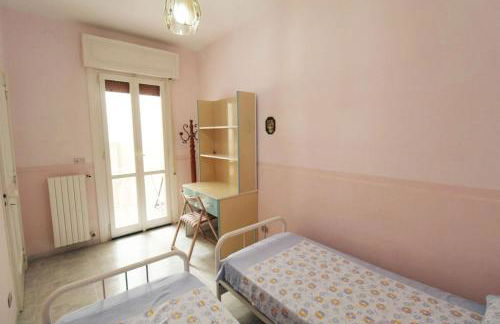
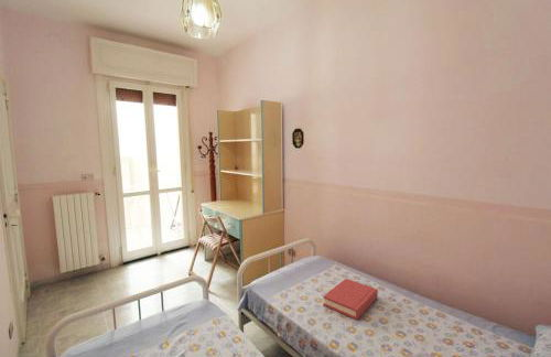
+ hardback book [322,278,379,321]
